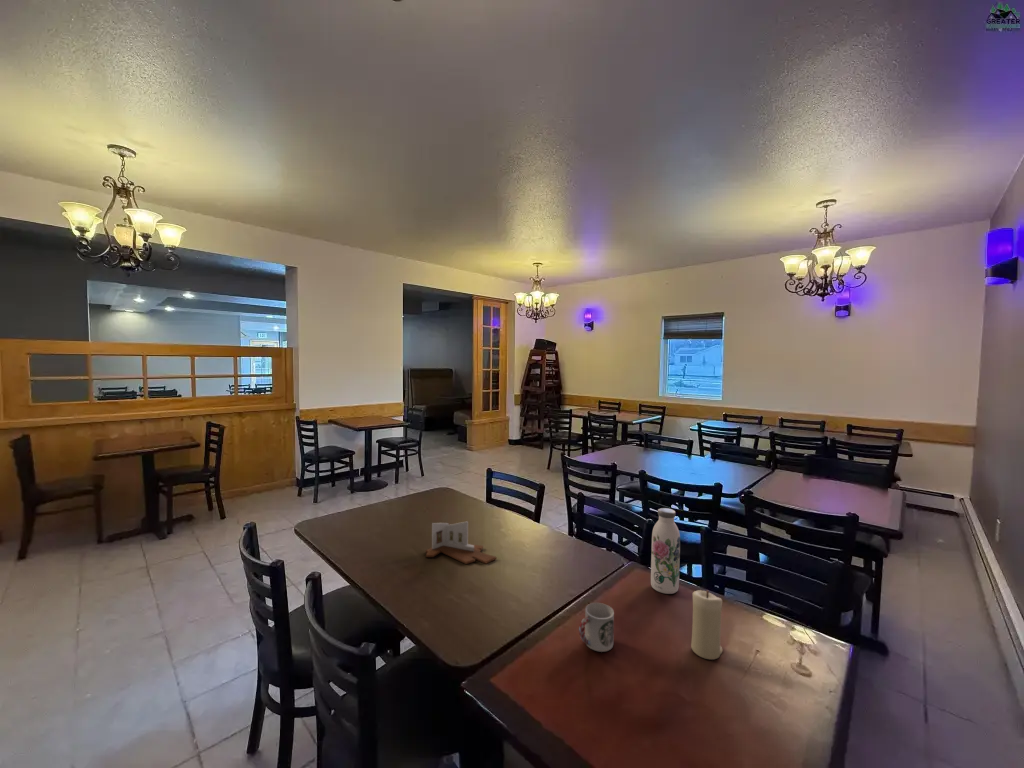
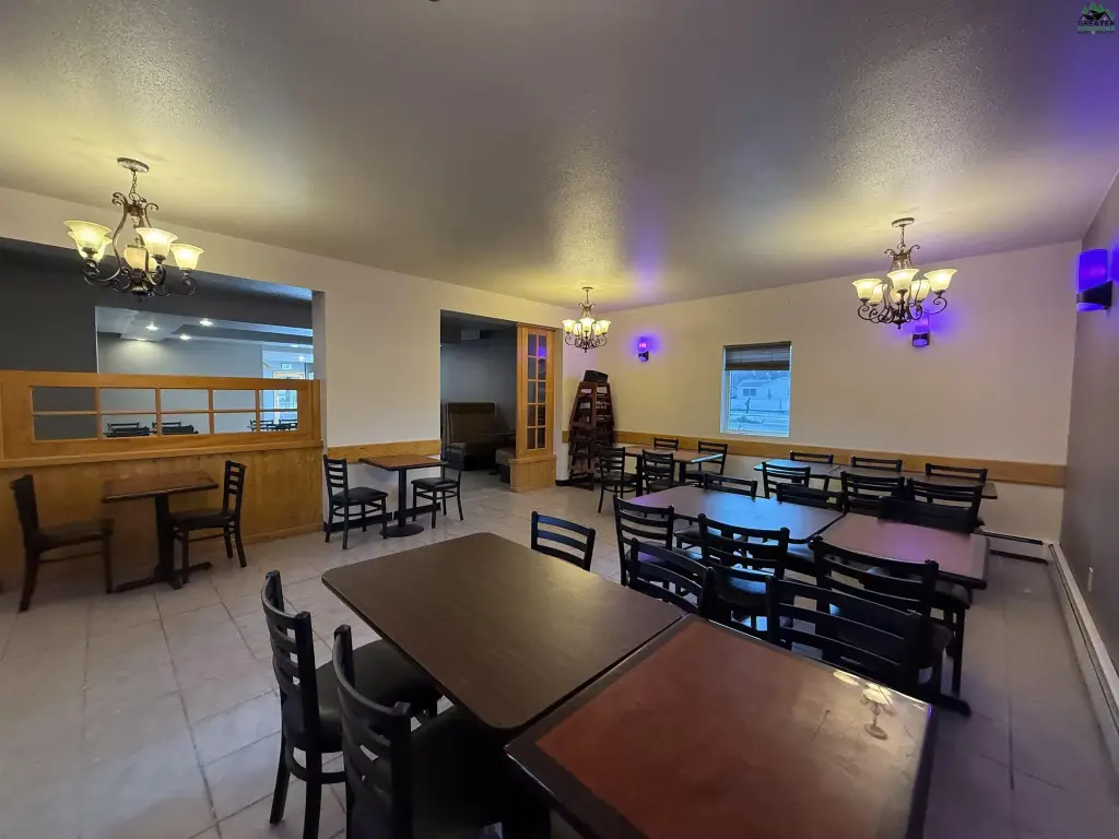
- water bottle [650,507,681,595]
- cup [578,602,615,653]
- candle [690,589,724,661]
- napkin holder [424,520,497,565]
